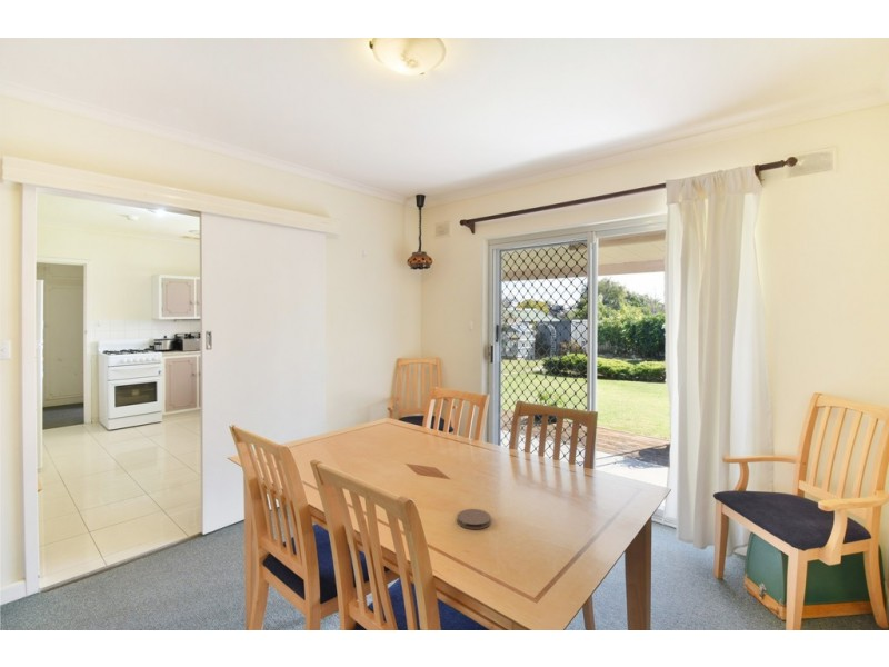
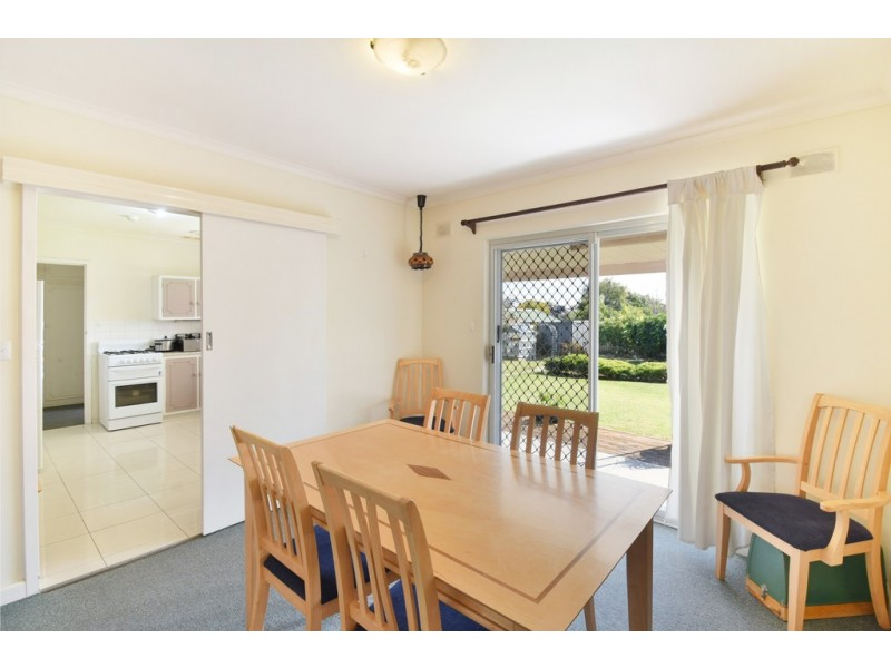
- coaster [456,508,492,530]
